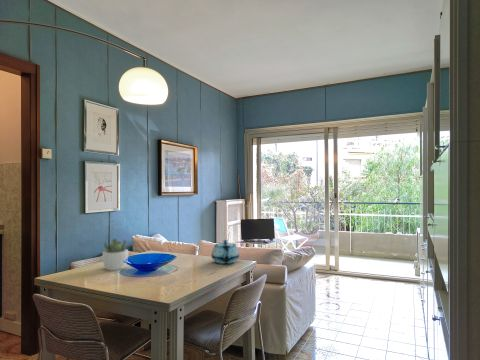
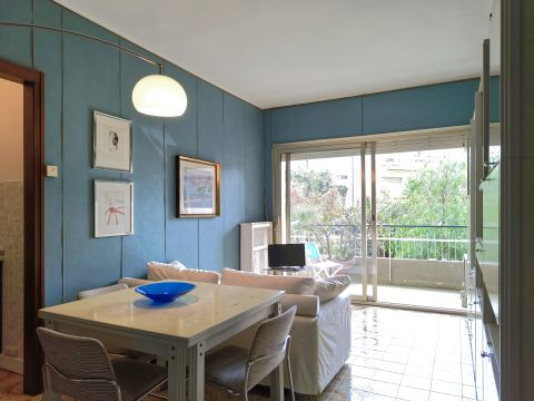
- succulent plant [101,238,129,271]
- teapot [211,239,240,265]
